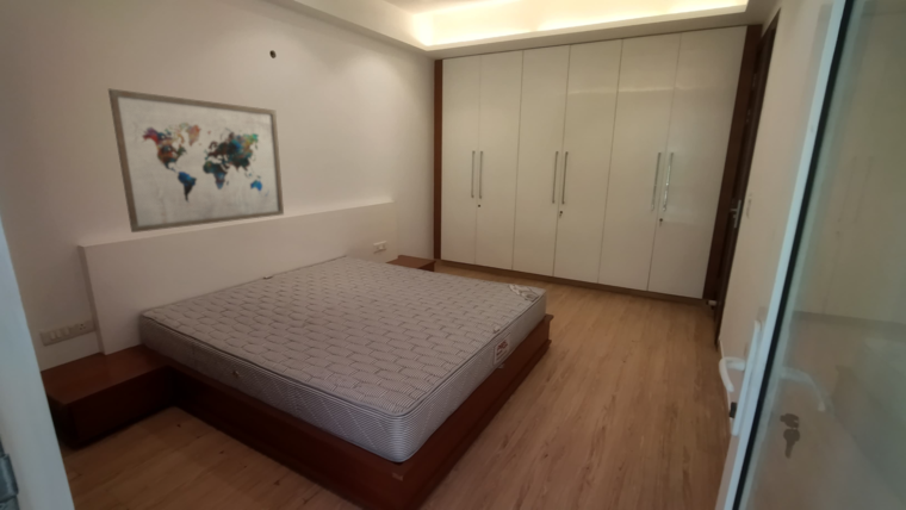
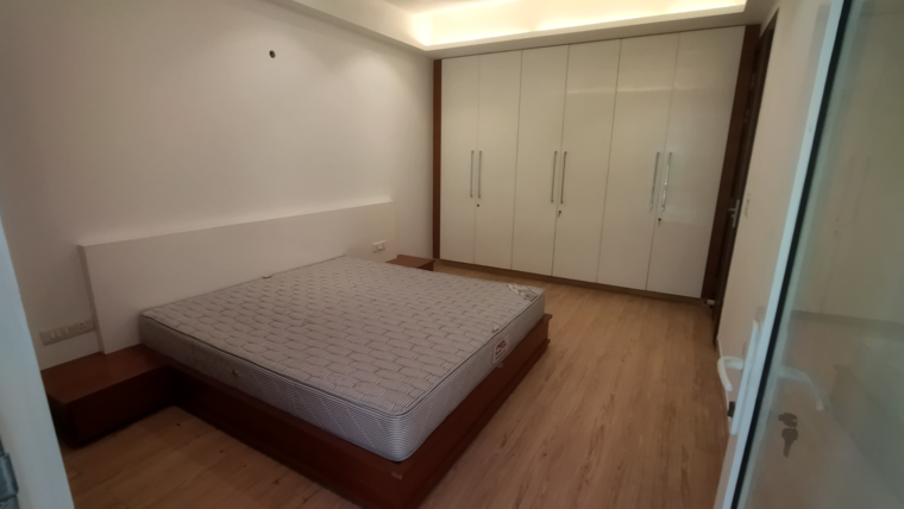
- wall art [107,88,285,234]
